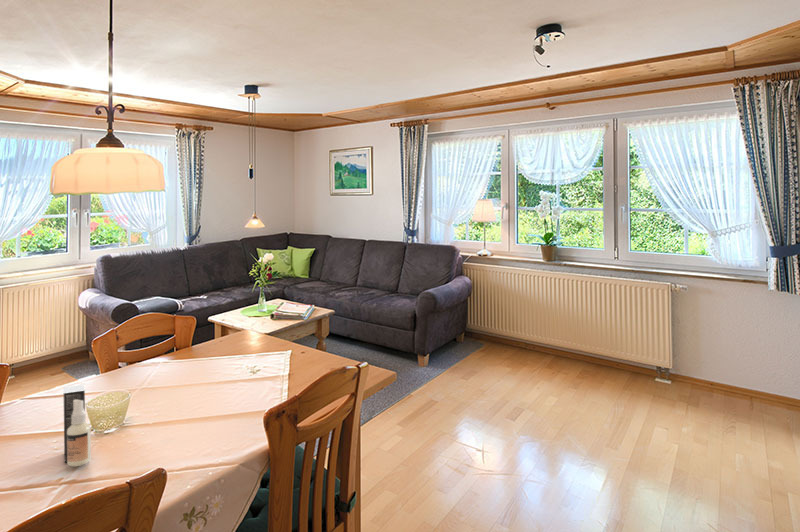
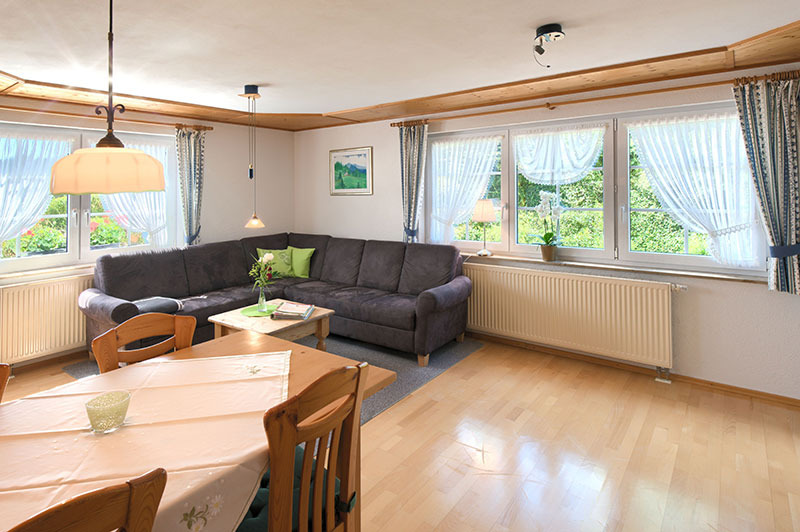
- spray bottle [62,384,92,468]
